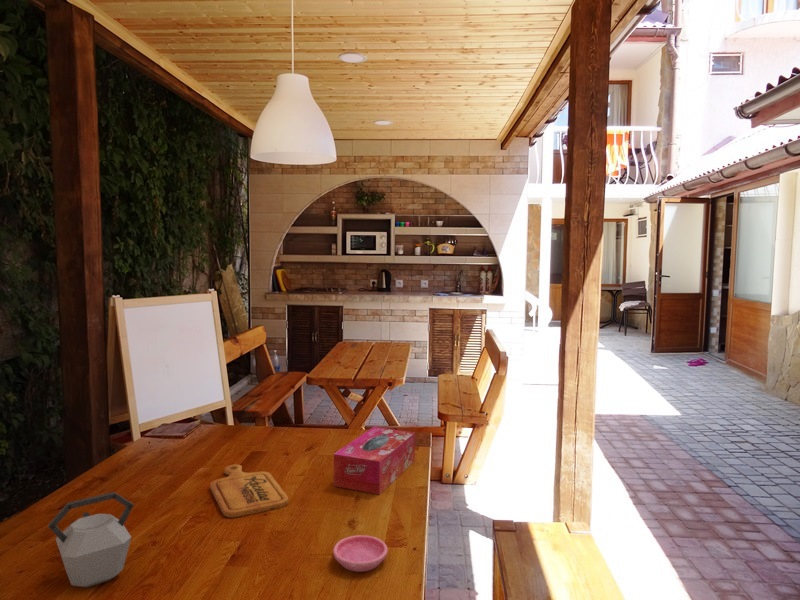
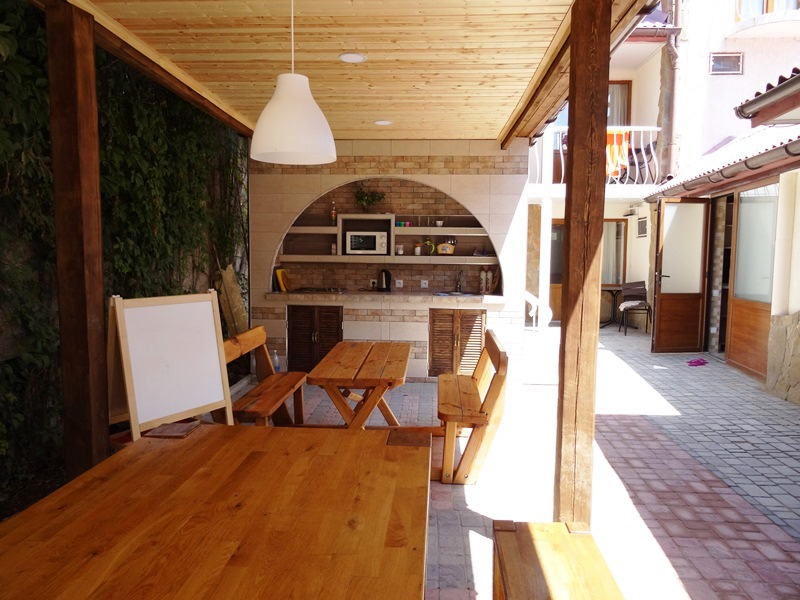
- kettle [47,491,135,588]
- tissue box [333,426,416,495]
- saucer [332,534,388,573]
- cutting board [209,463,289,519]
